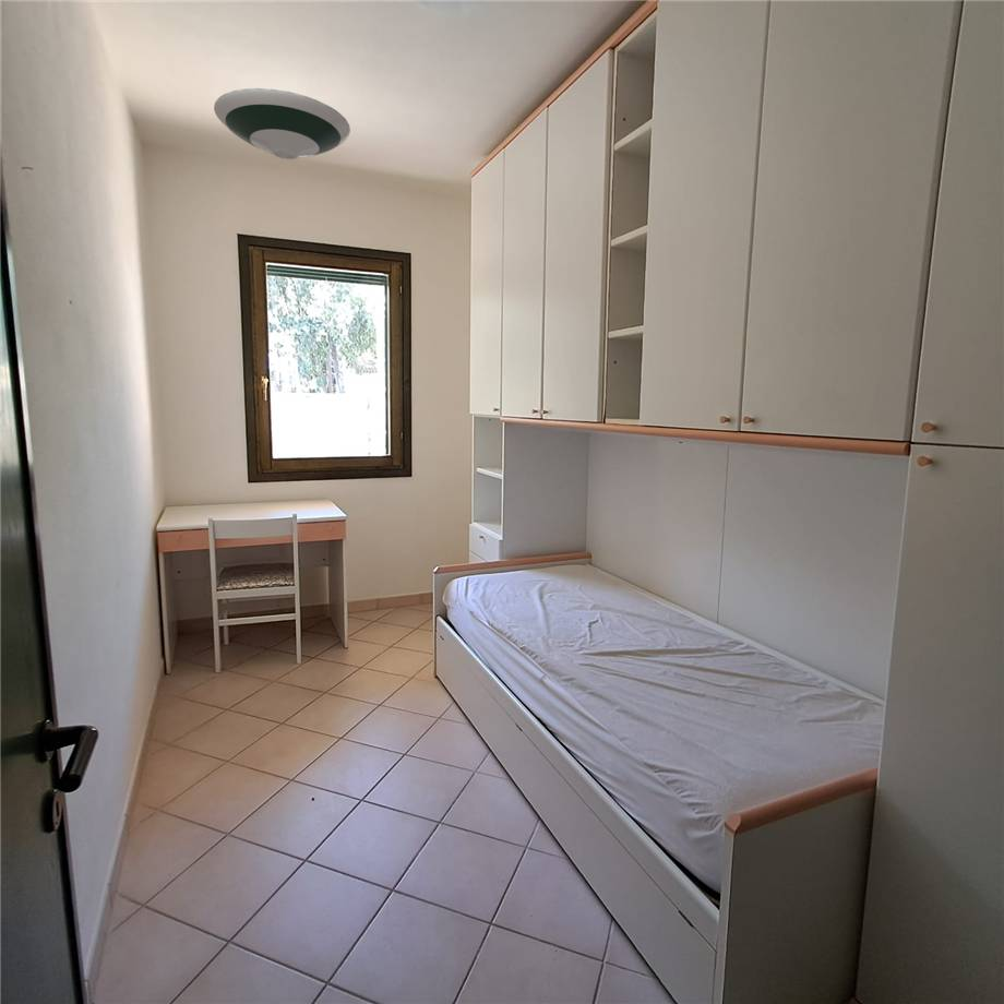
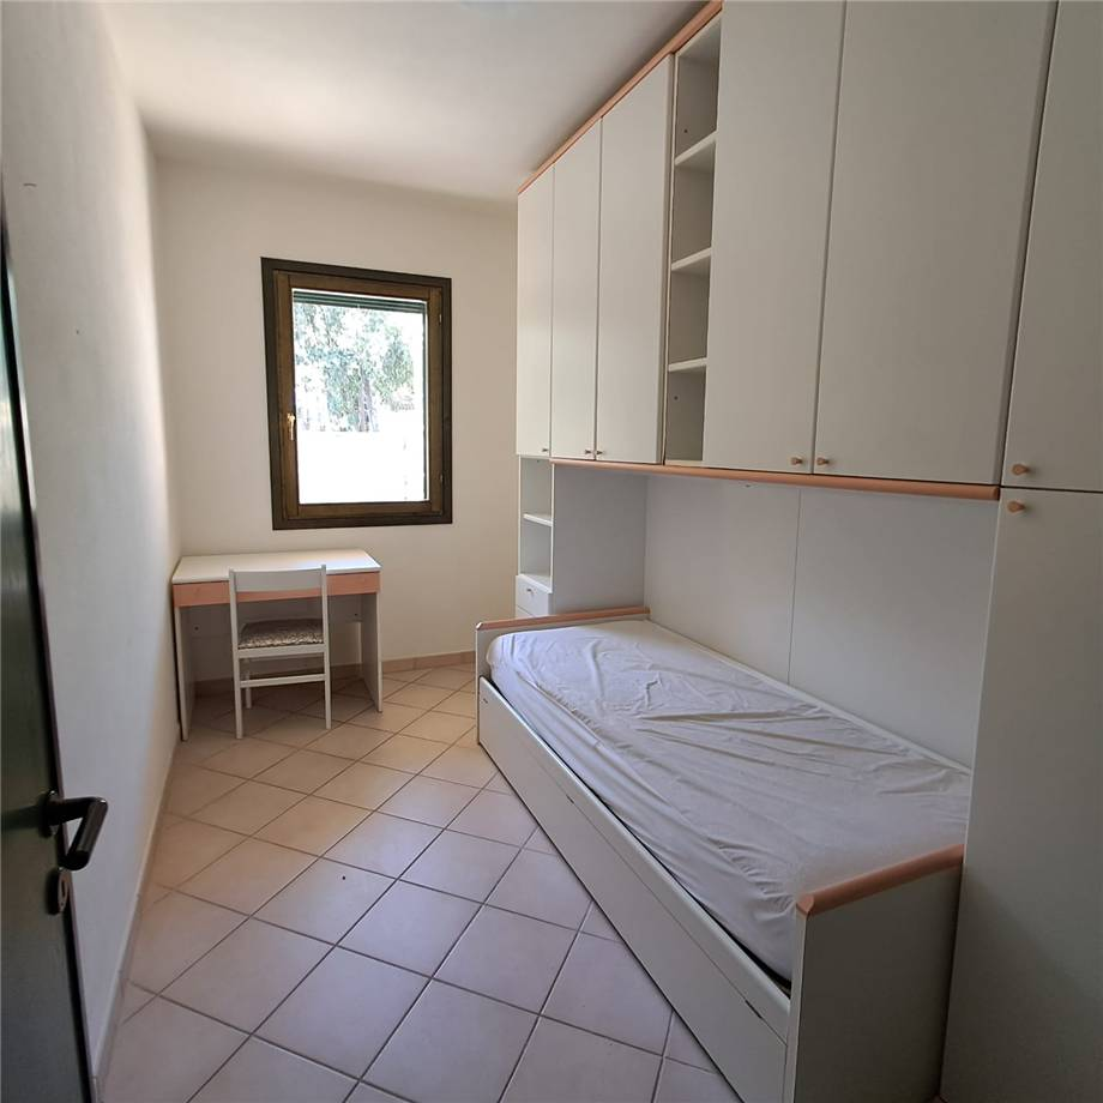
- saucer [213,87,351,160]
